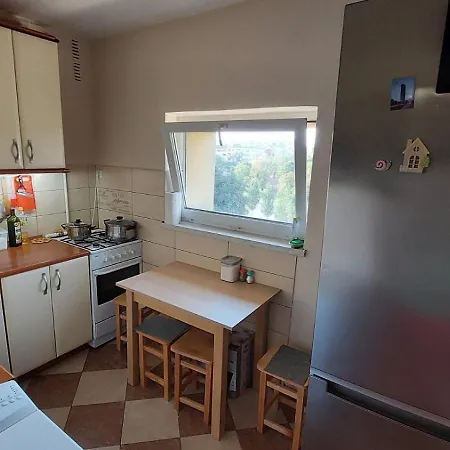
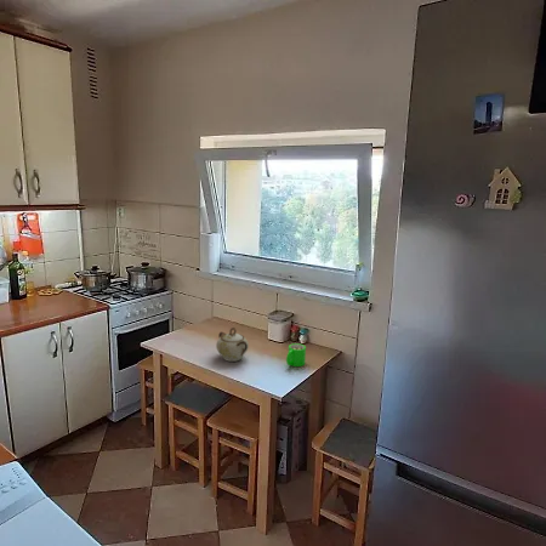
+ sugar bowl [215,326,250,363]
+ mug [285,342,307,368]
